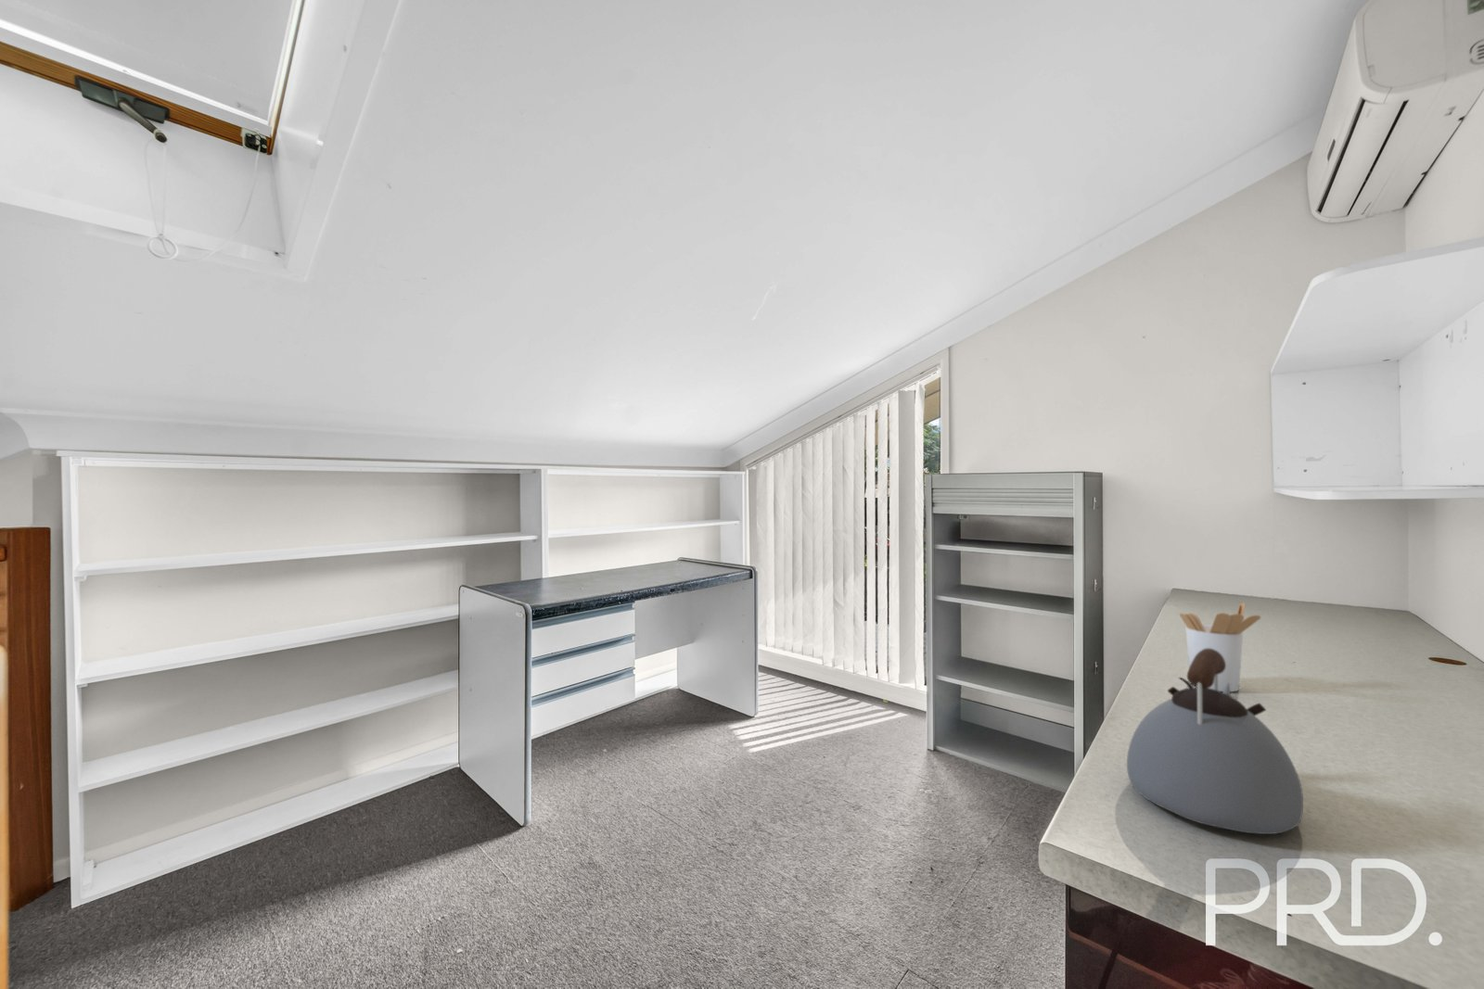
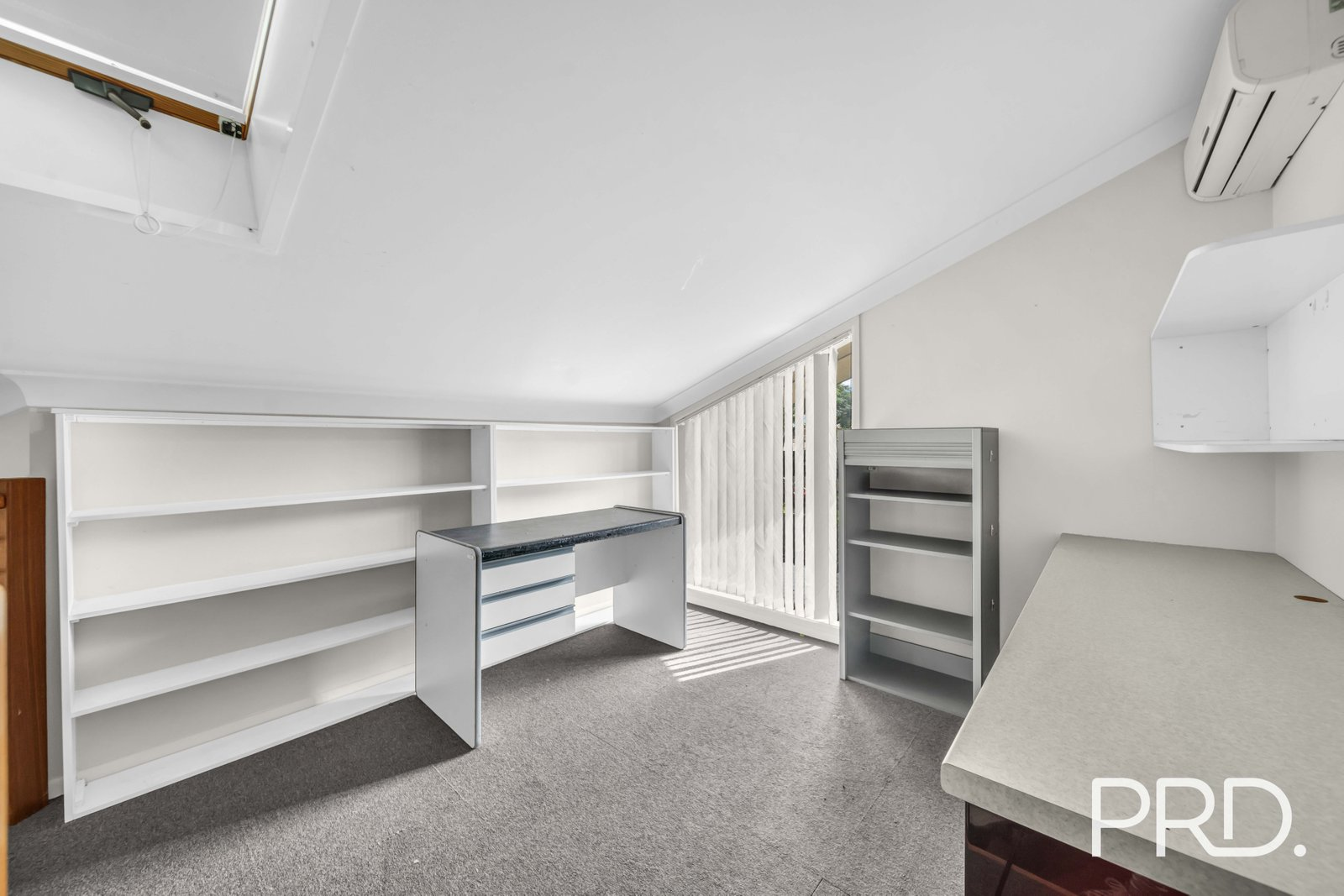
- utensil holder [1179,602,1261,692]
- kettle [1126,648,1304,836]
